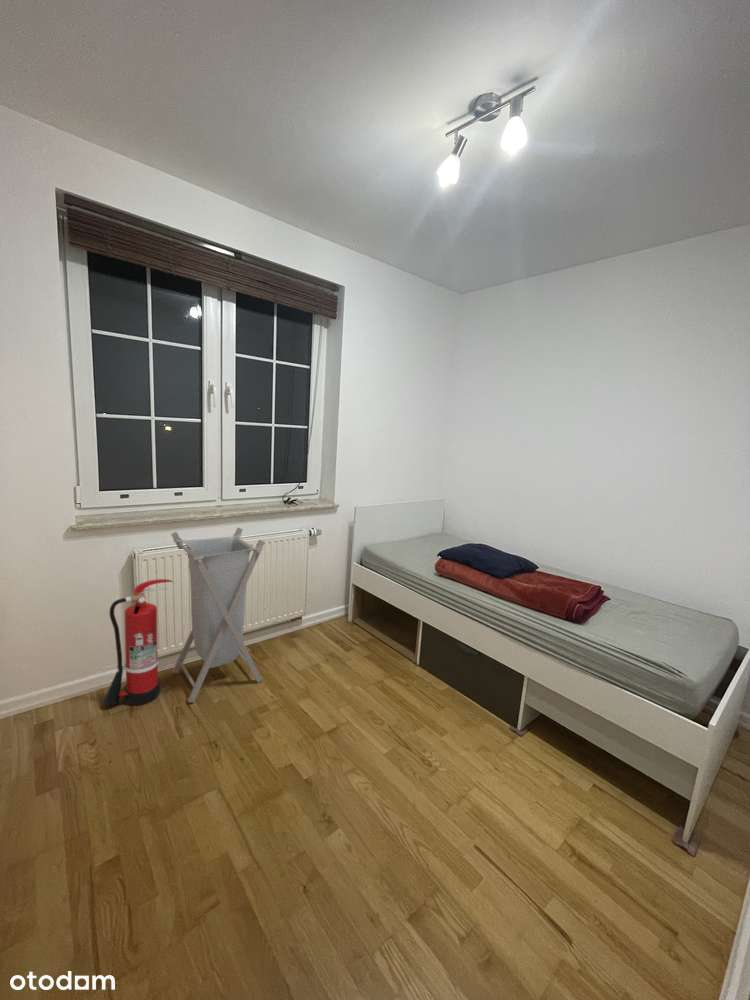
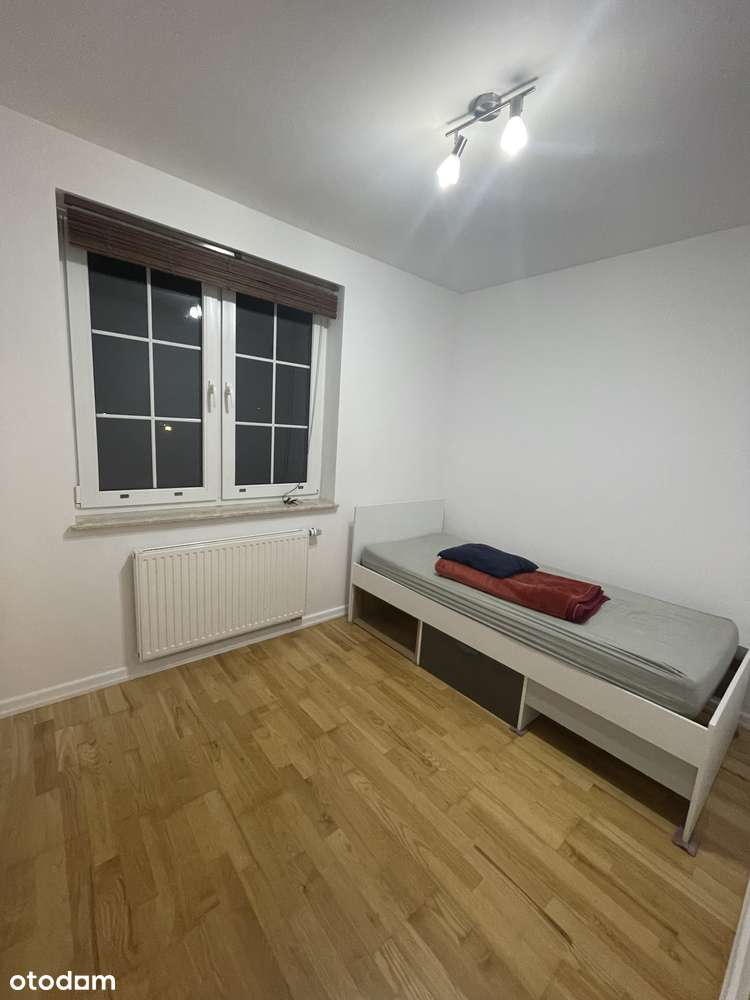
- laundry hamper [170,526,266,703]
- fire extinguisher [102,578,173,707]
